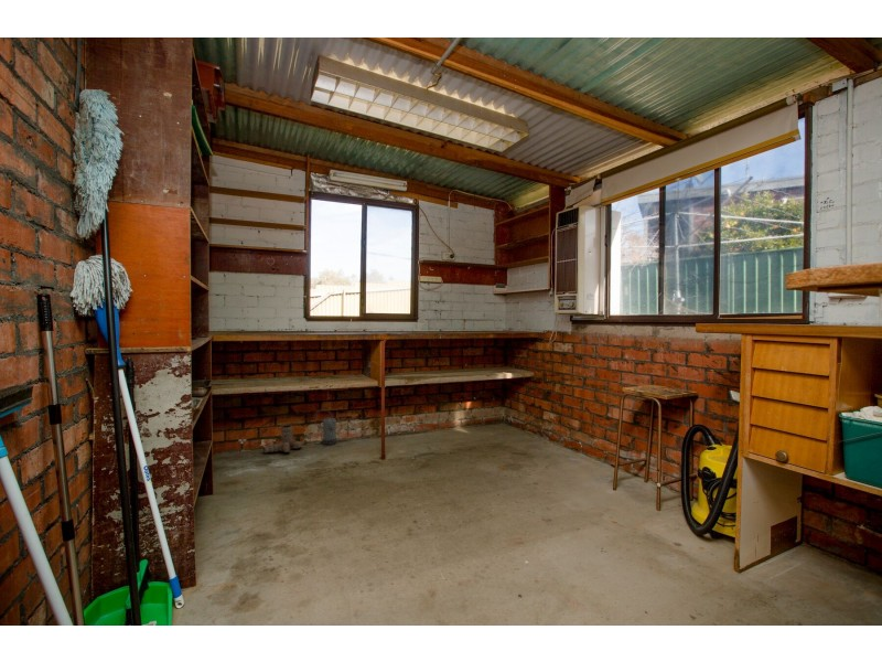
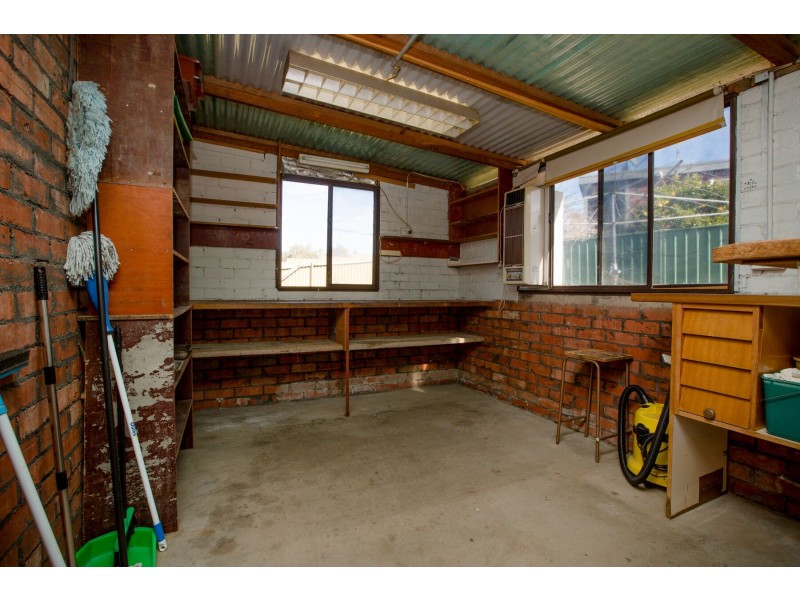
- boots [262,424,304,455]
- watering can [312,408,346,446]
